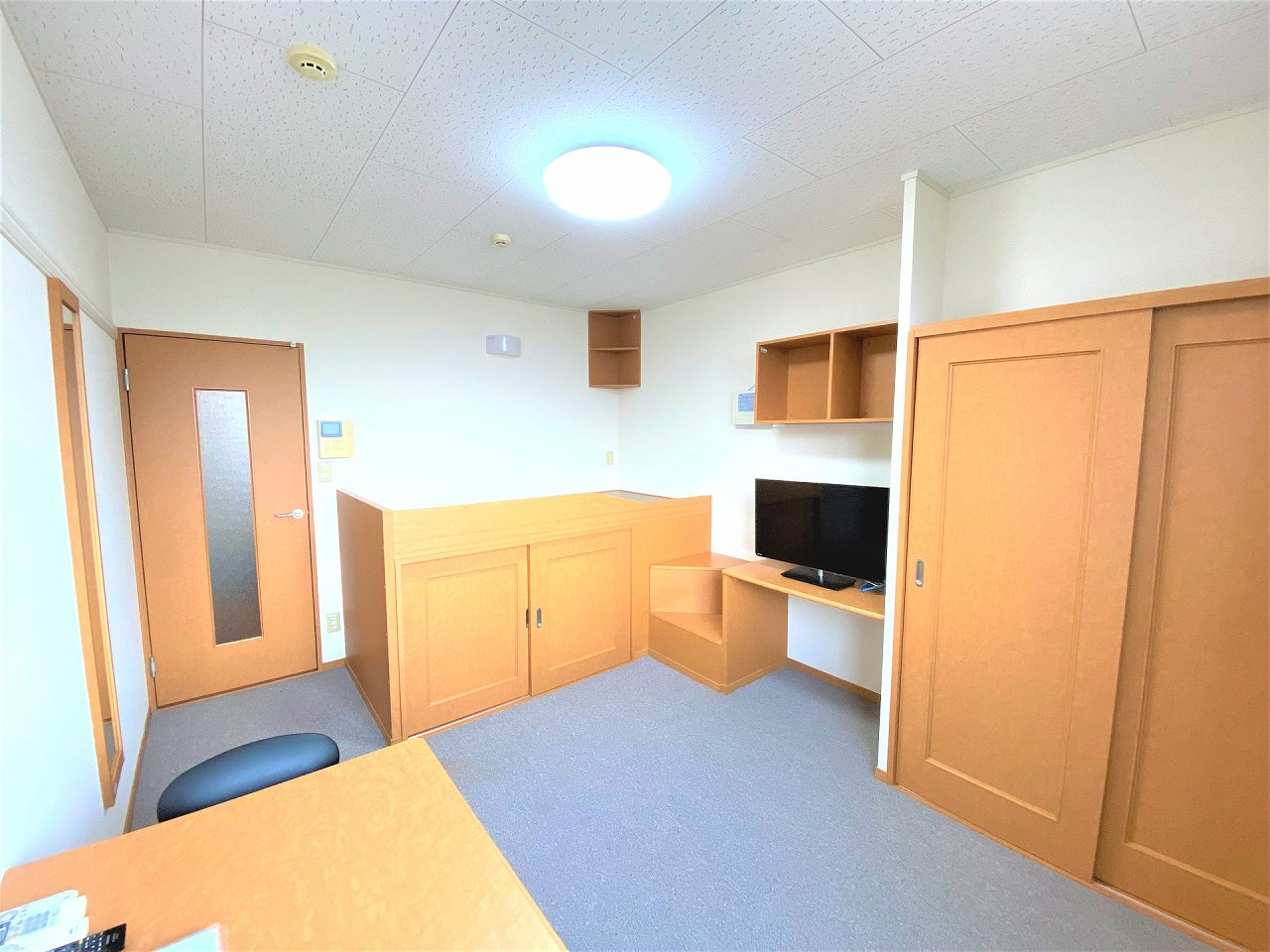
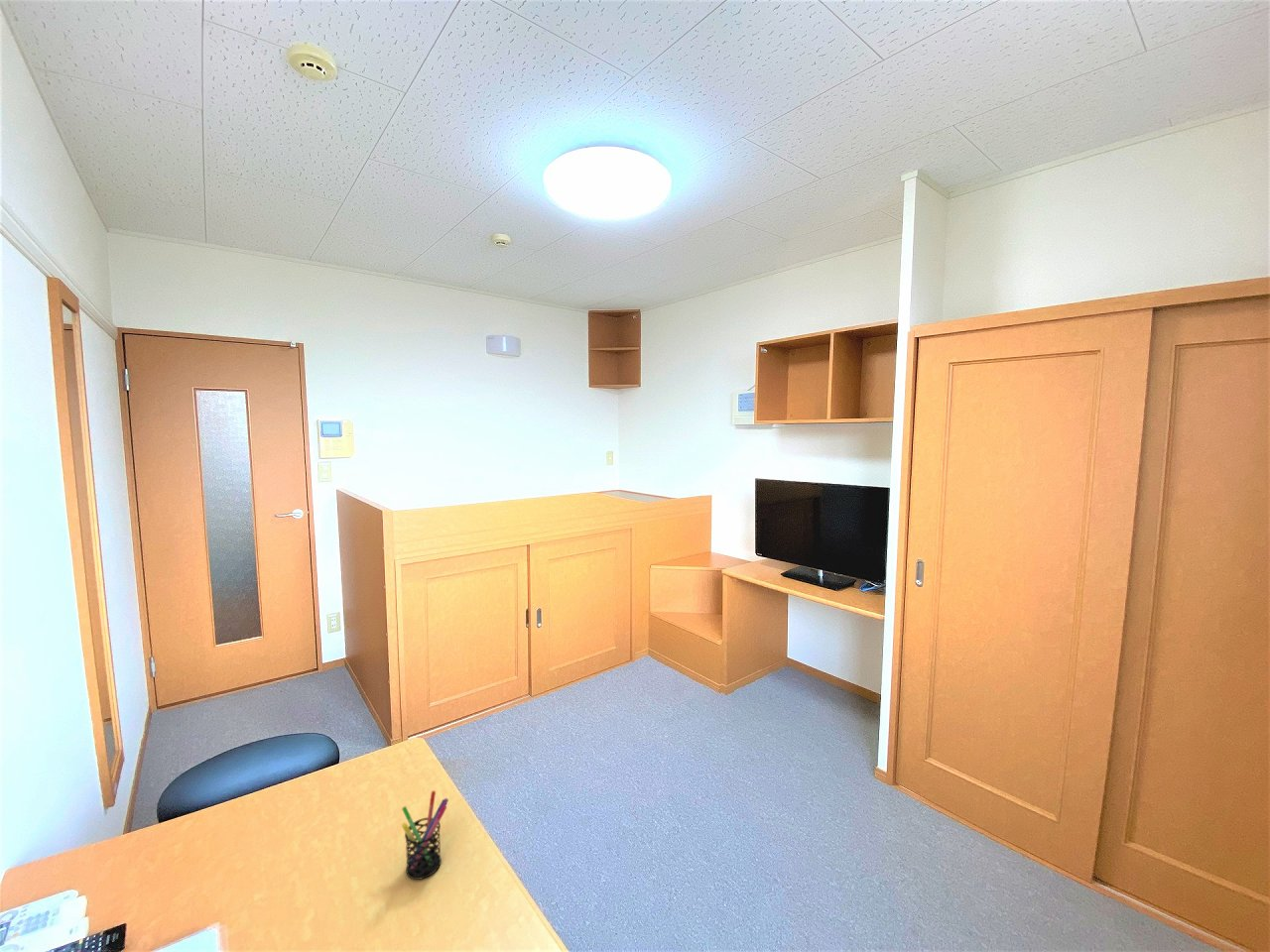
+ pen holder [401,789,449,881]
